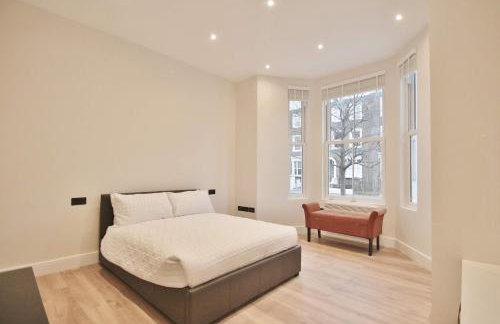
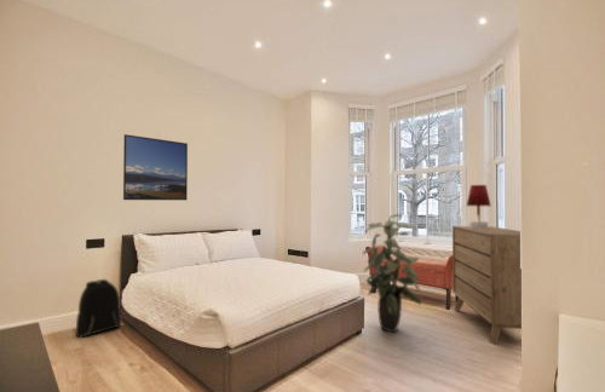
+ backpack [74,278,122,339]
+ indoor plant [362,213,422,334]
+ dresser [451,225,523,345]
+ table lamp [466,184,492,229]
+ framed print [122,133,189,201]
